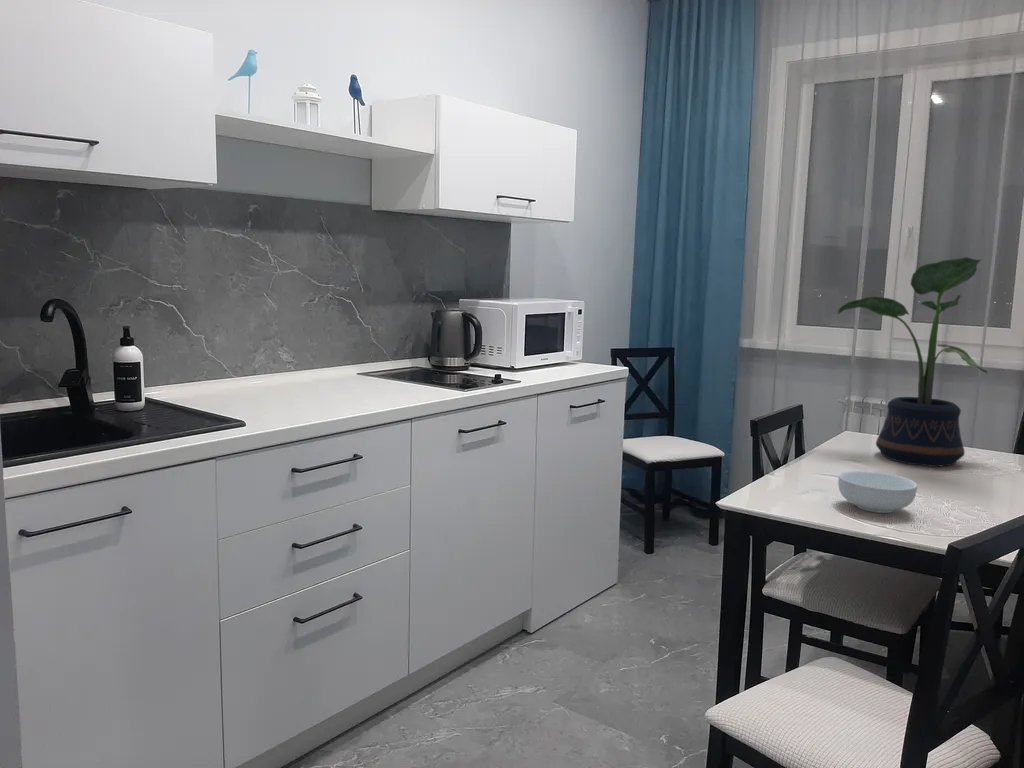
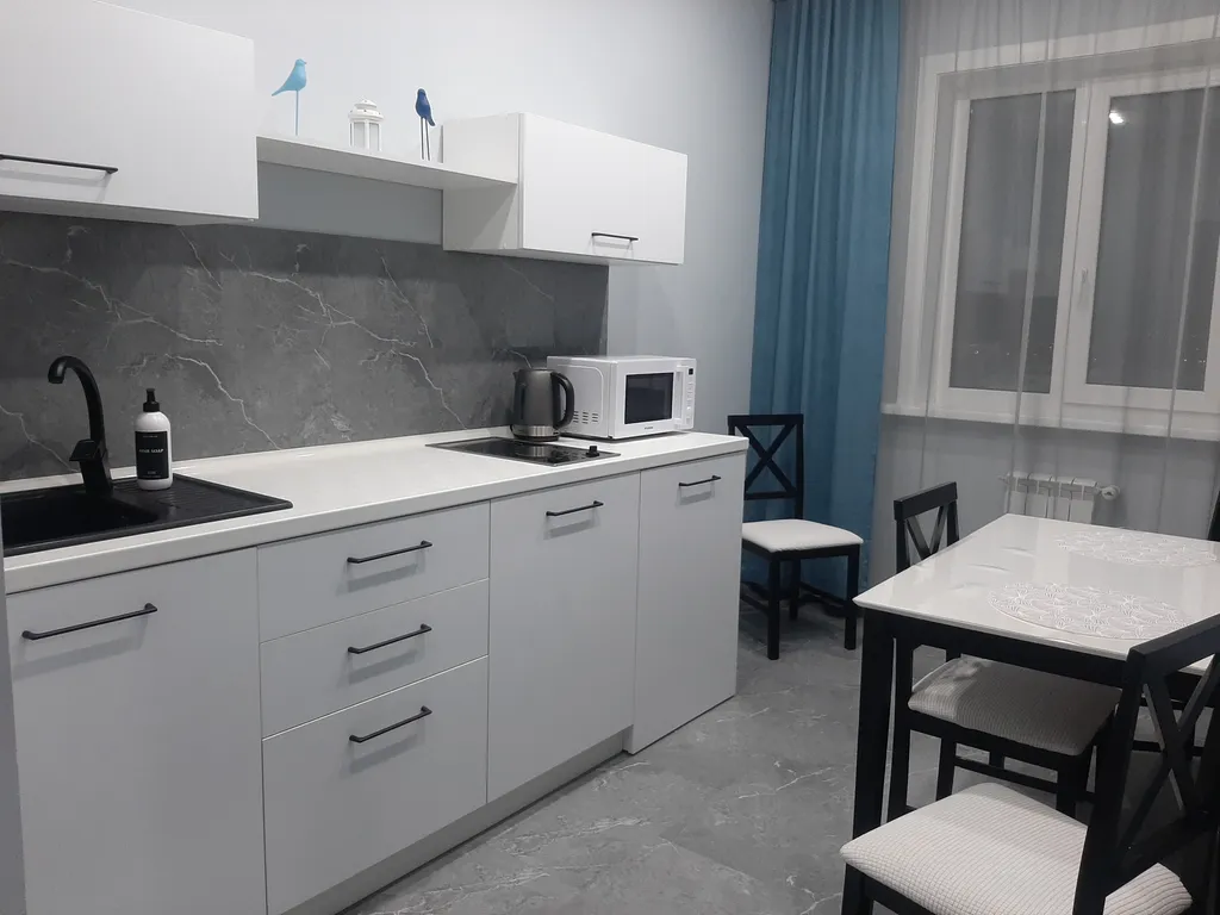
- cereal bowl [837,470,918,514]
- potted plant [836,256,988,467]
